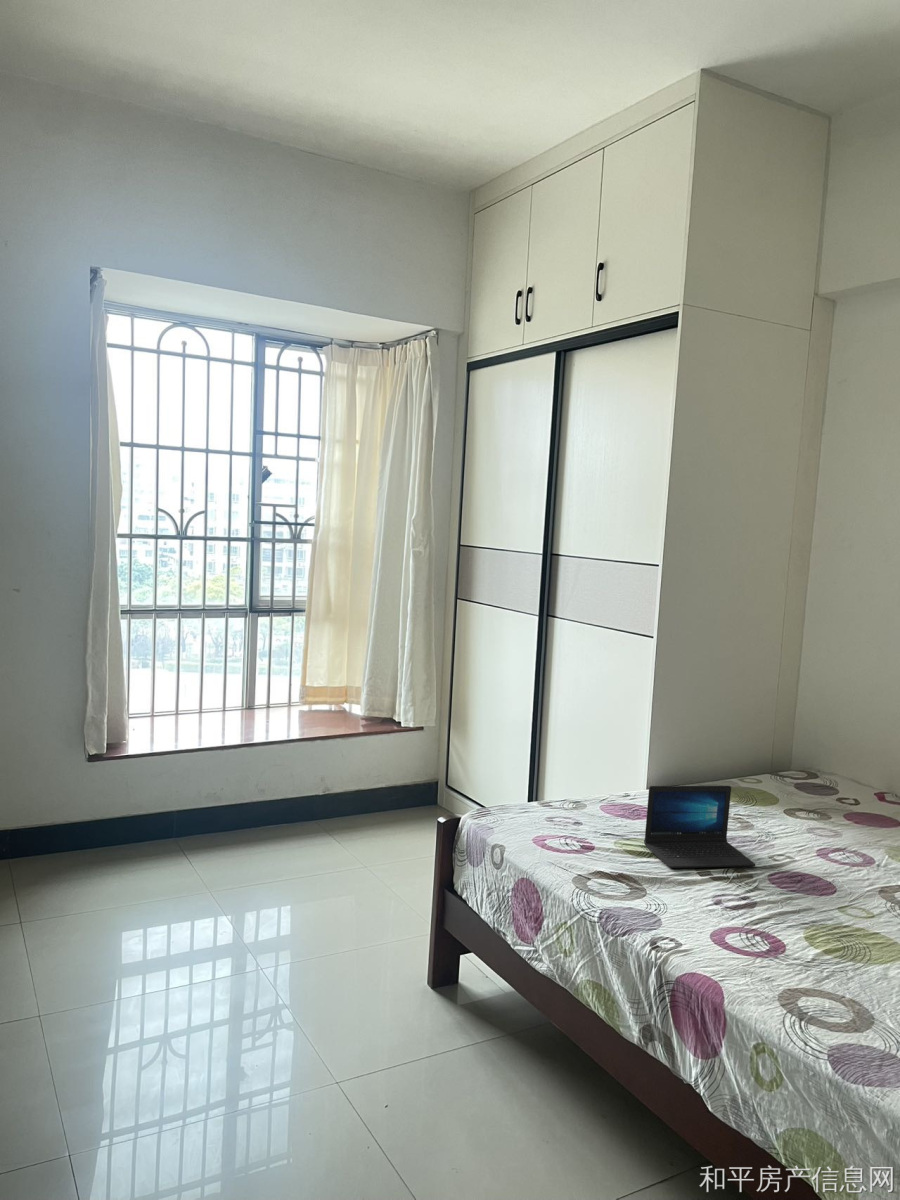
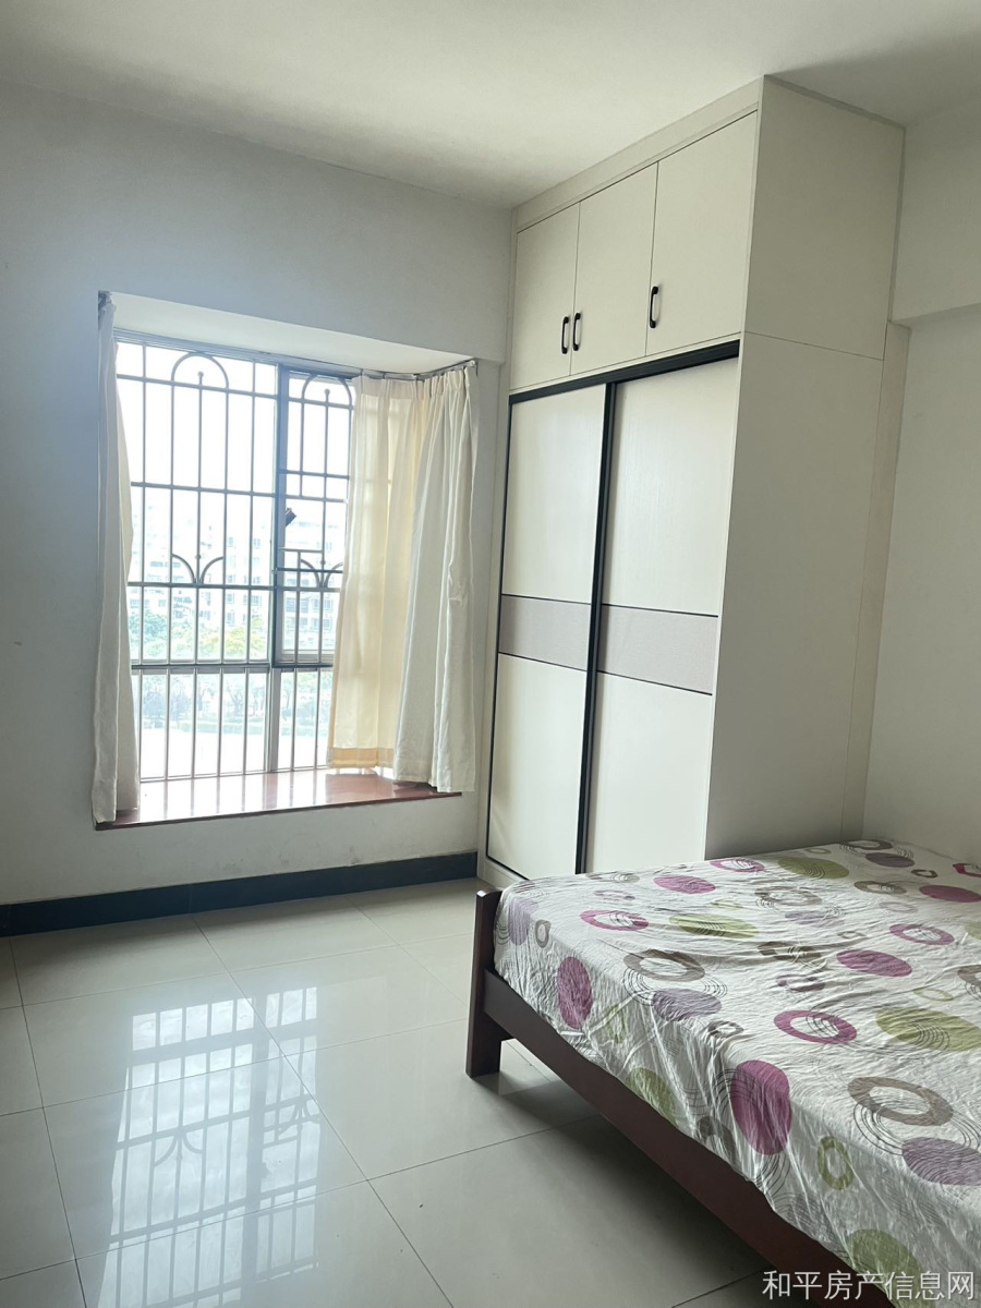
- laptop [643,785,756,869]
